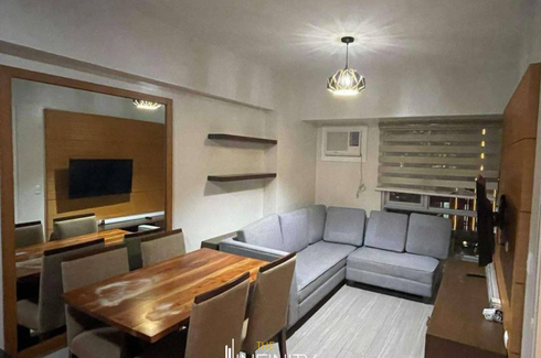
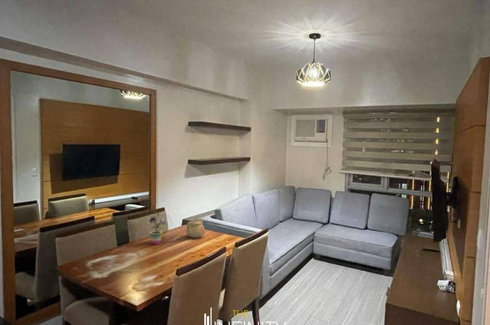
+ potted plant [146,205,168,245]
+ teapot [185,217,206,239]
